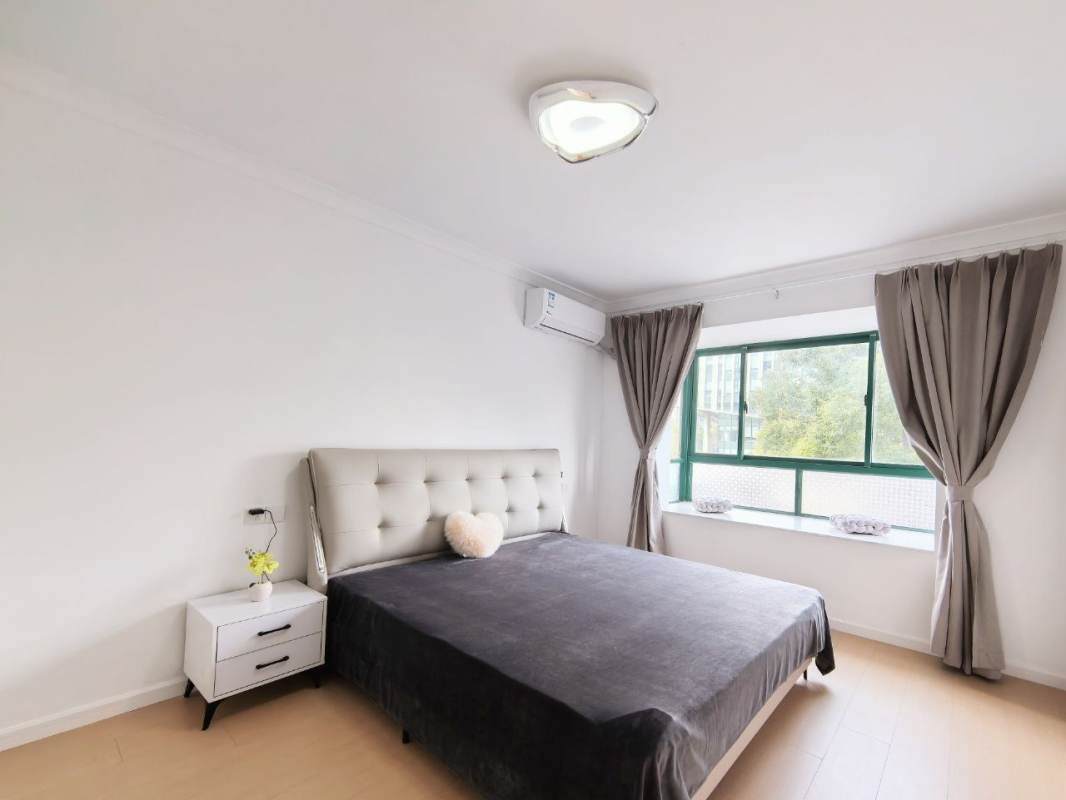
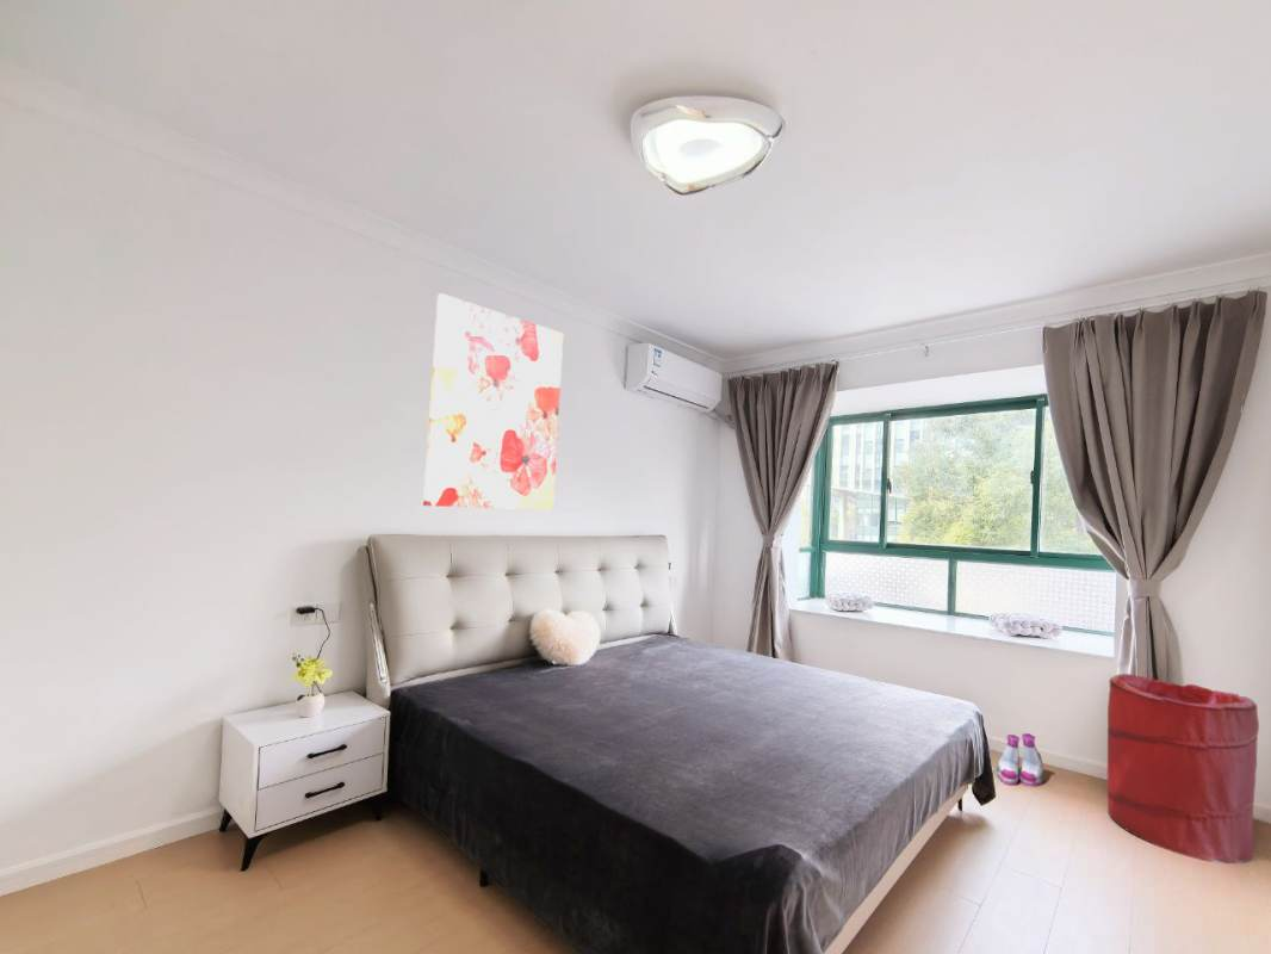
+ wall art [422,292,564,512]
+ laundry hamper [1106,673,1260,865]
+ boots [996,732,1046,788]
